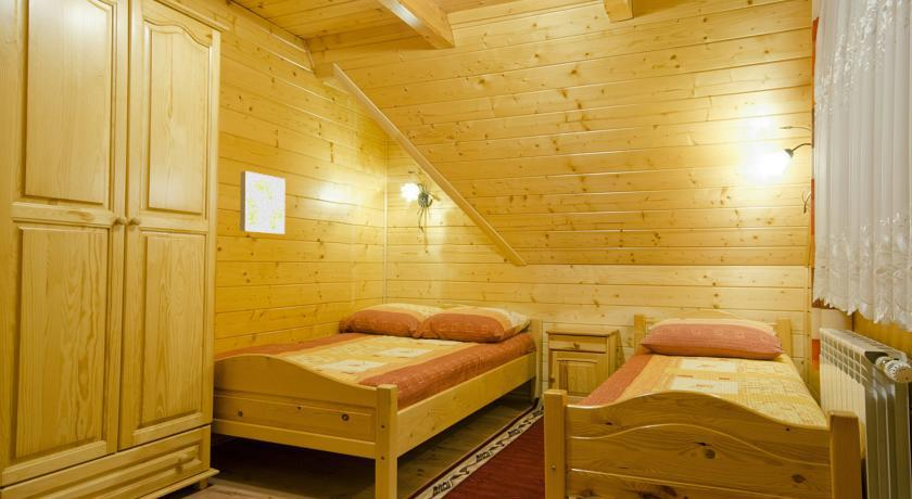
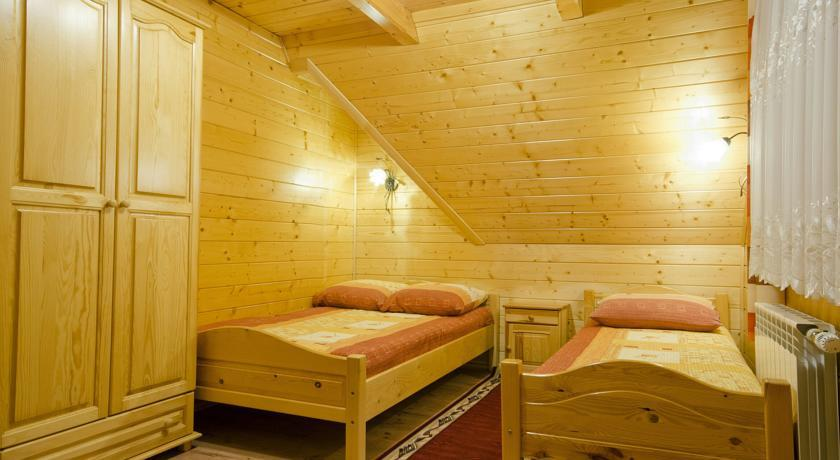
- wall art [239,170,287,235]
